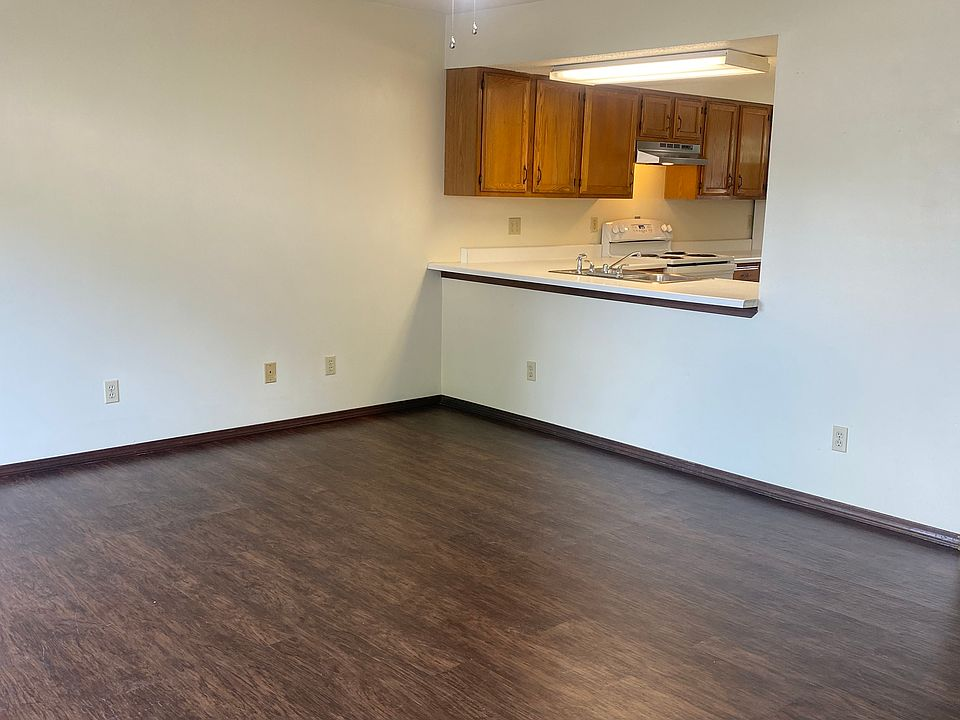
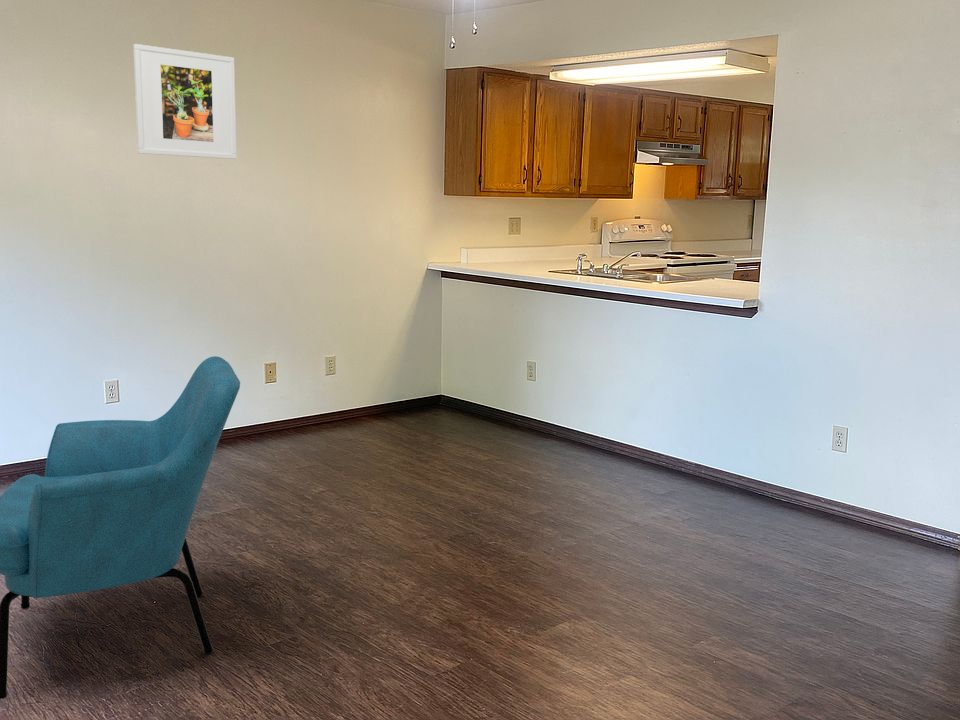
+ armchair [0,355,241,700]
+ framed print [132,43,237,160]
